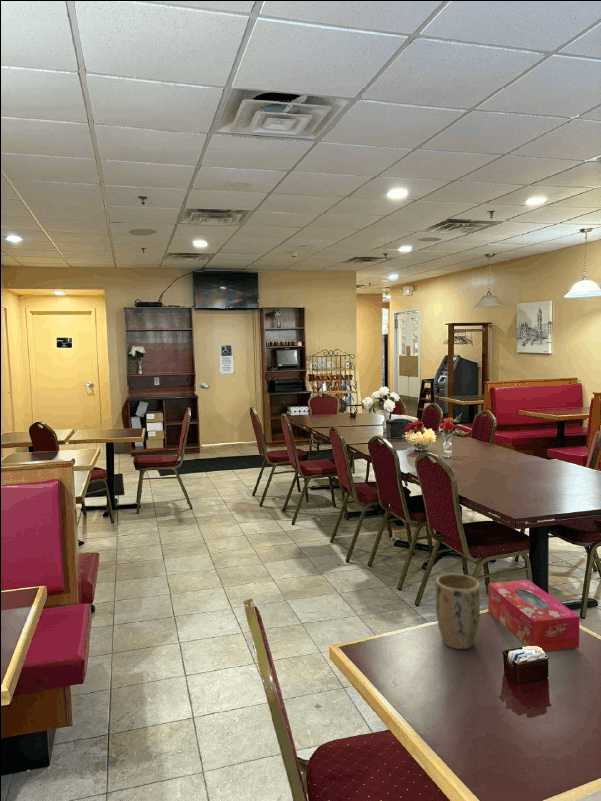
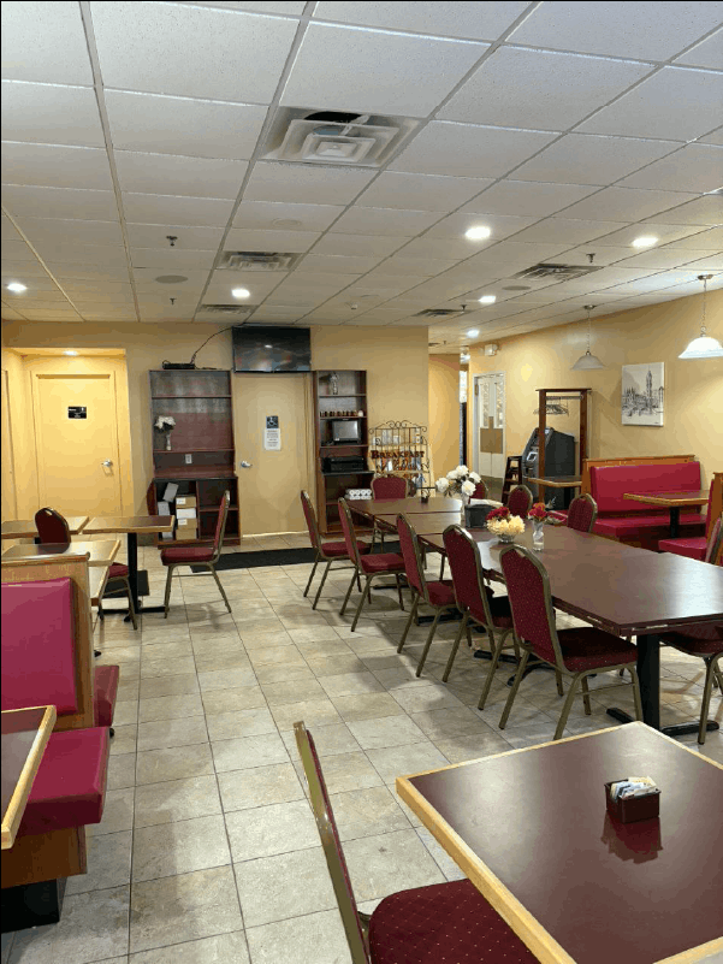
- plant pot [435,573,481,650]
- tissue box [487,579,581,652]
